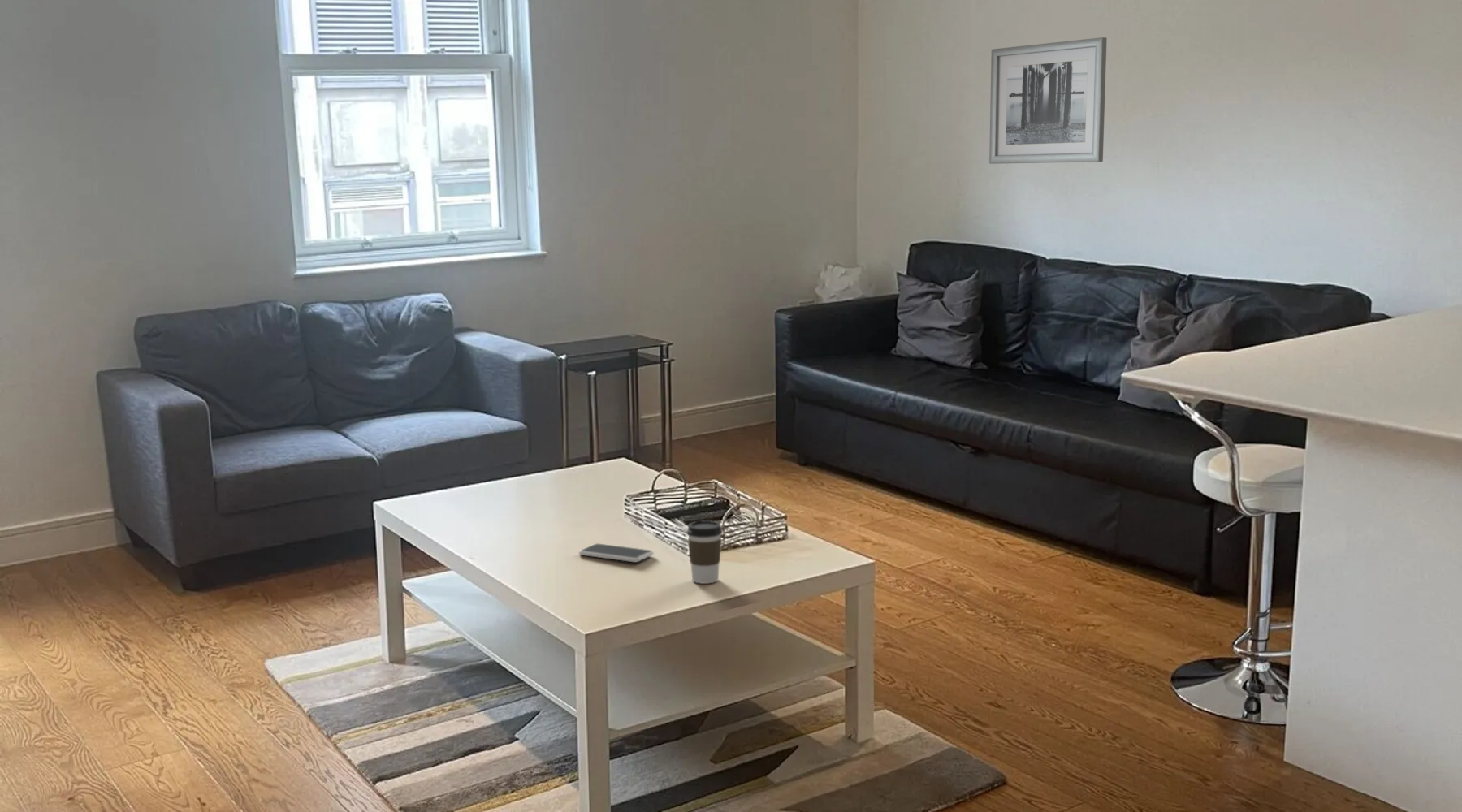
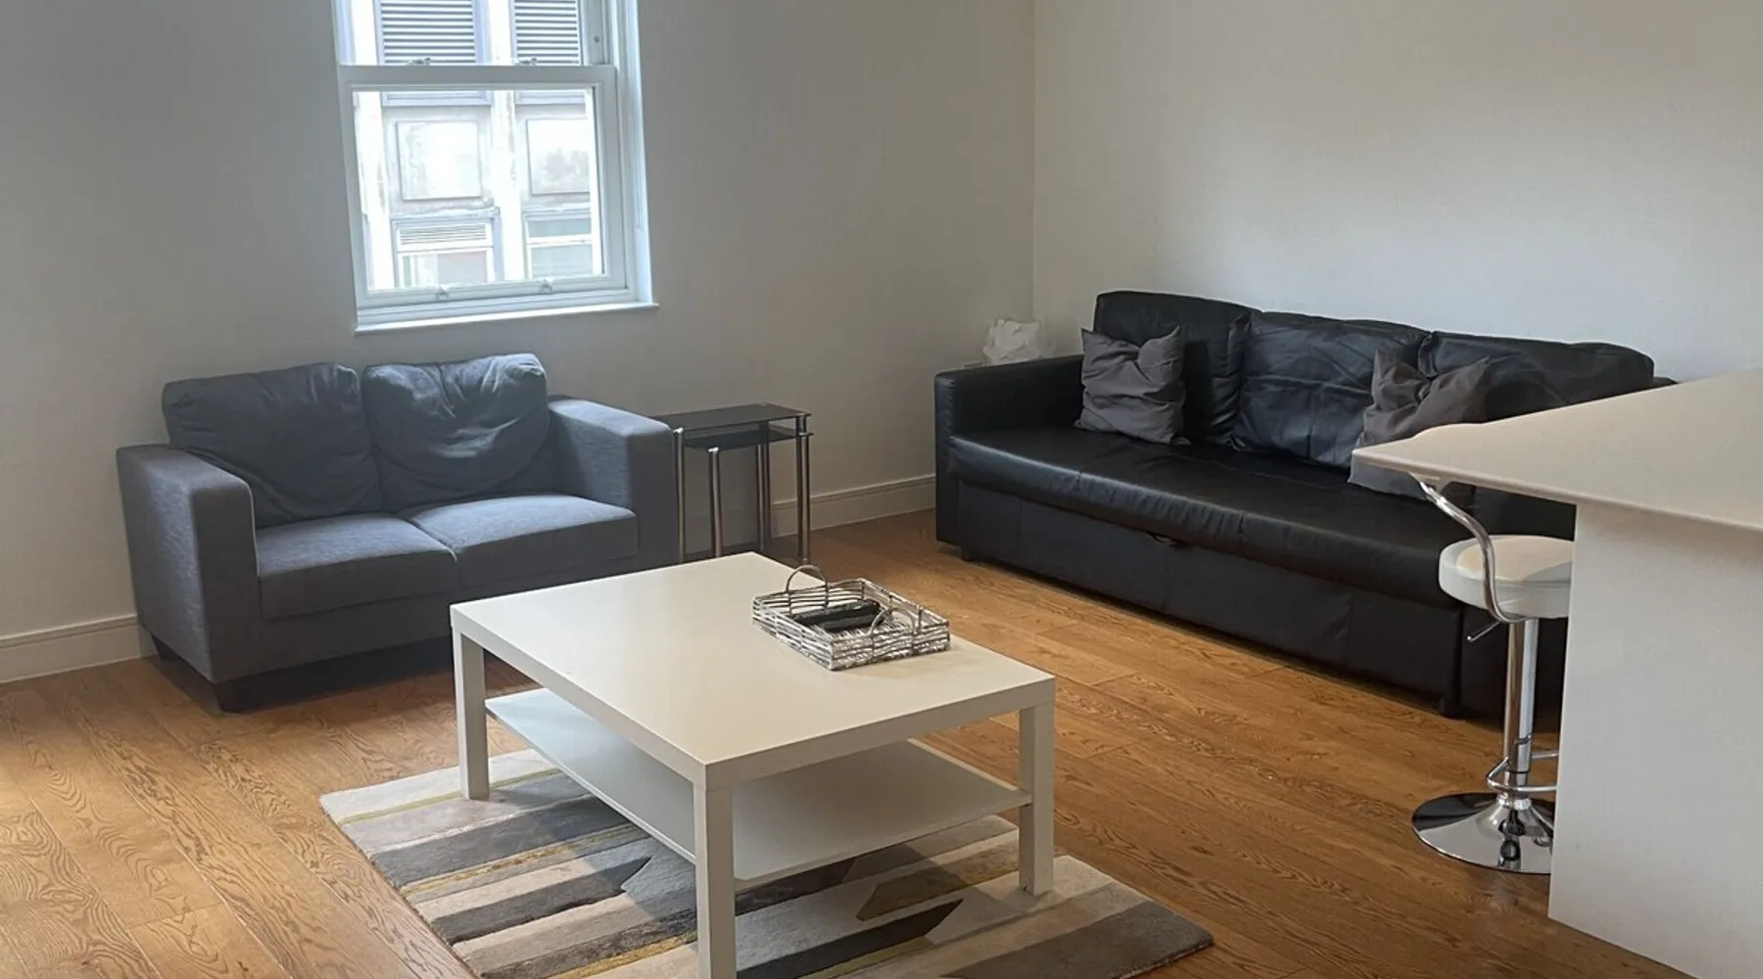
- wall art [988,37,1108,165]
- coffee cup [686,520,723,585]
- smartphone [578,542,654,563]
